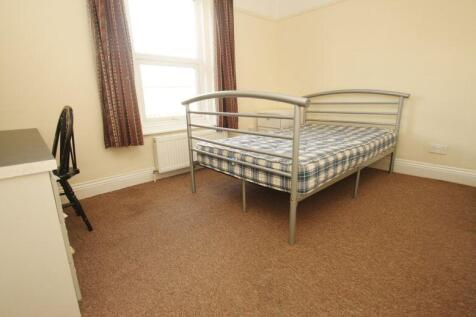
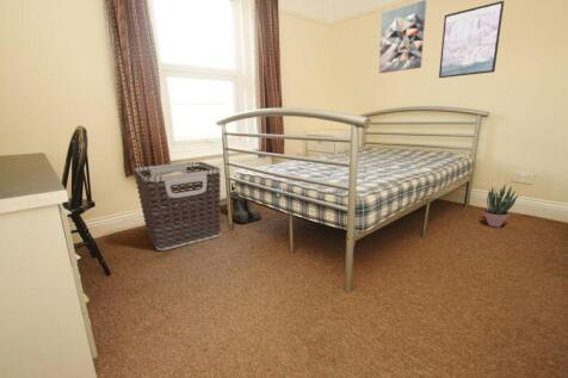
+ wall art [378,0,427,74]
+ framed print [438,0,505,79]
+ potted plant [483,184,519,229]
+ clothes hamper [132,160,222,252]
+ boots [230,181,264,225]
